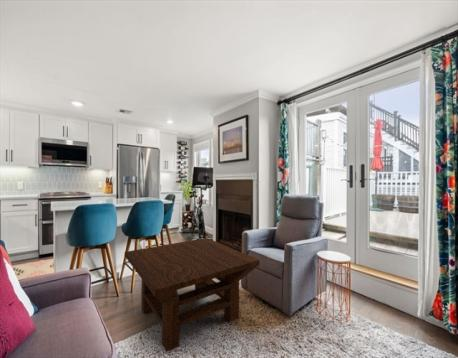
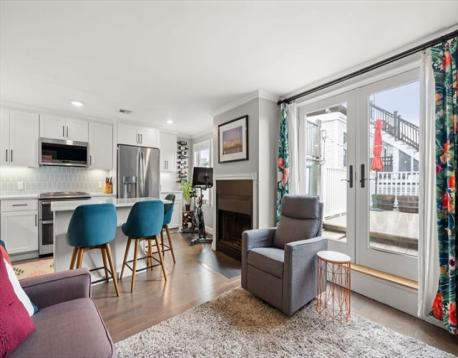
- coffee table [124,237,261,353]
